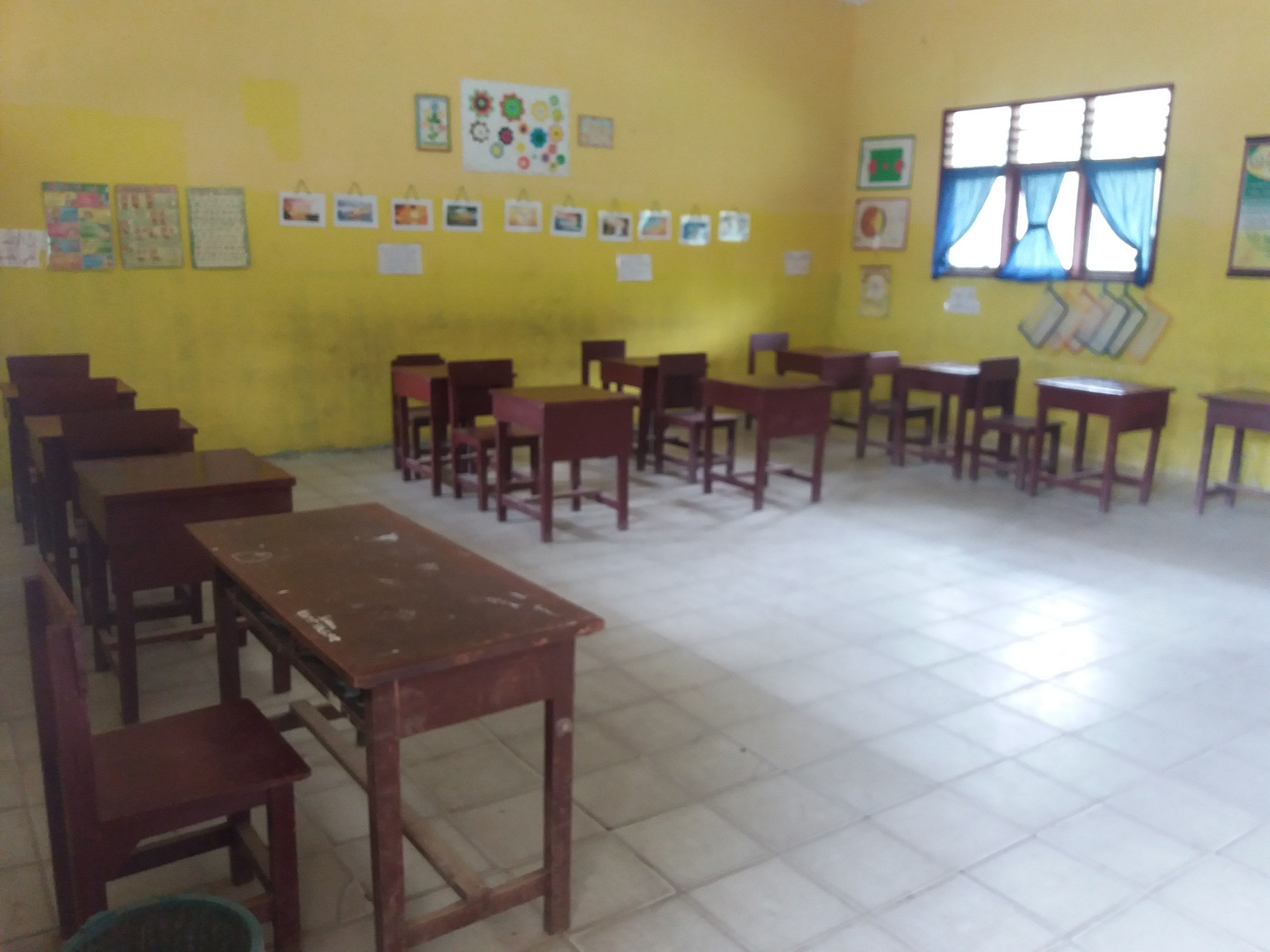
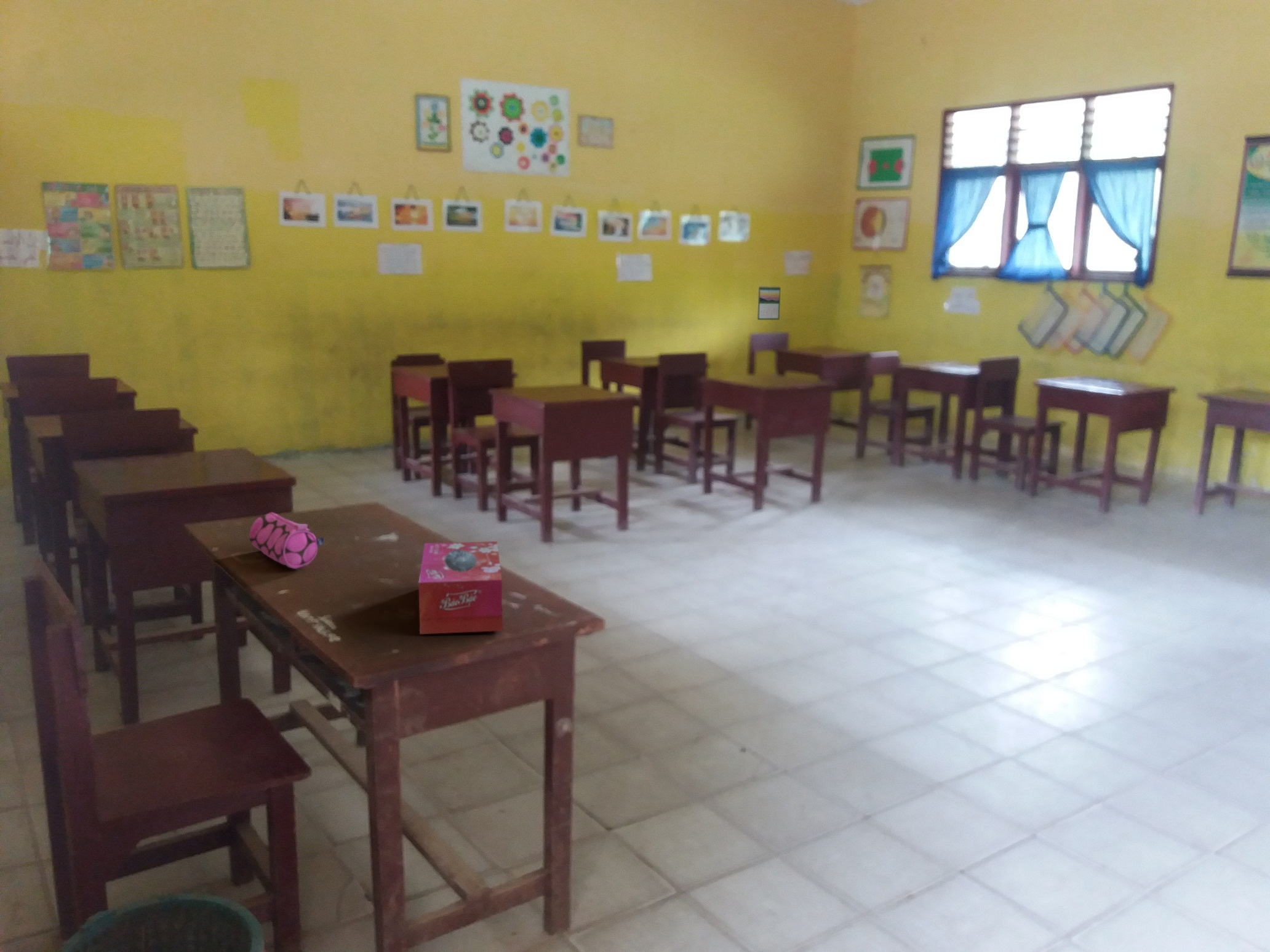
+ tissue box [418,541,503,635]
+ calendar [757,285,781,320]
+ pencil case [249,512,324,569]
